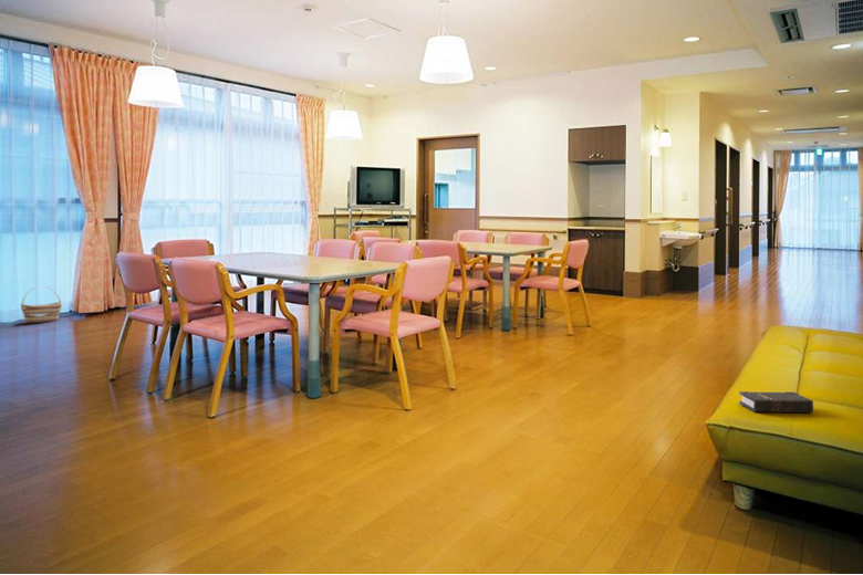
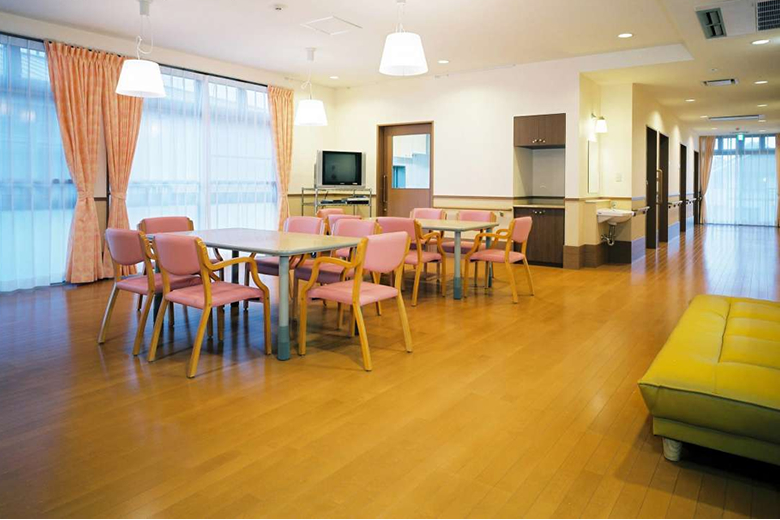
- hardback book [738,390,814,414]
- basket [20,285,63,324]
